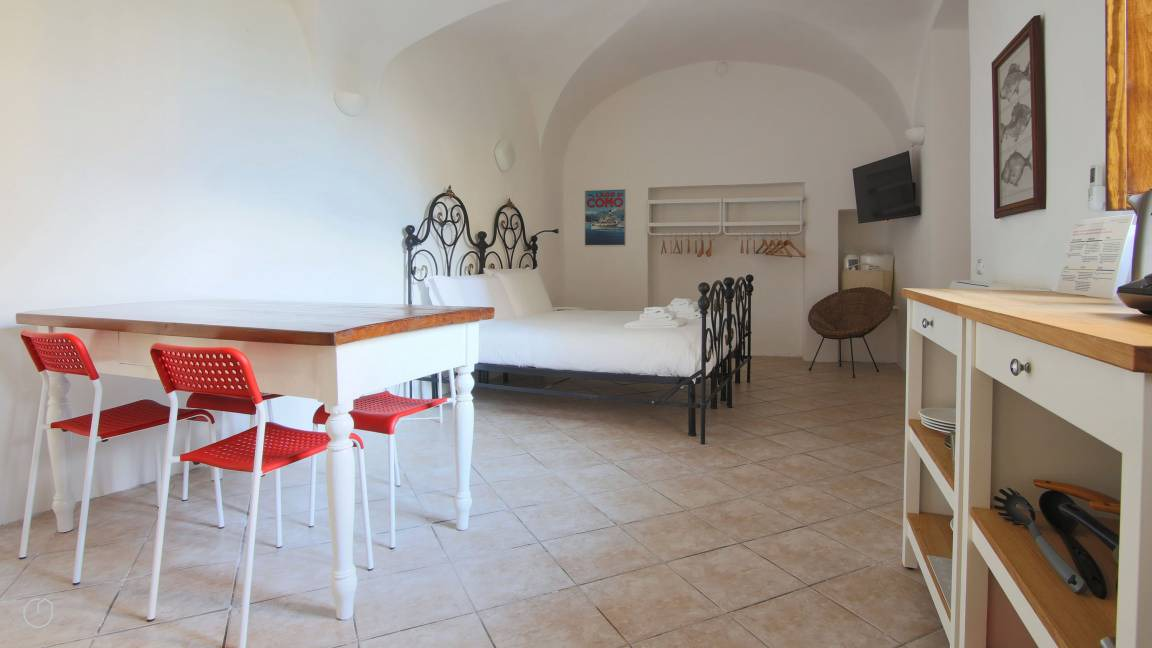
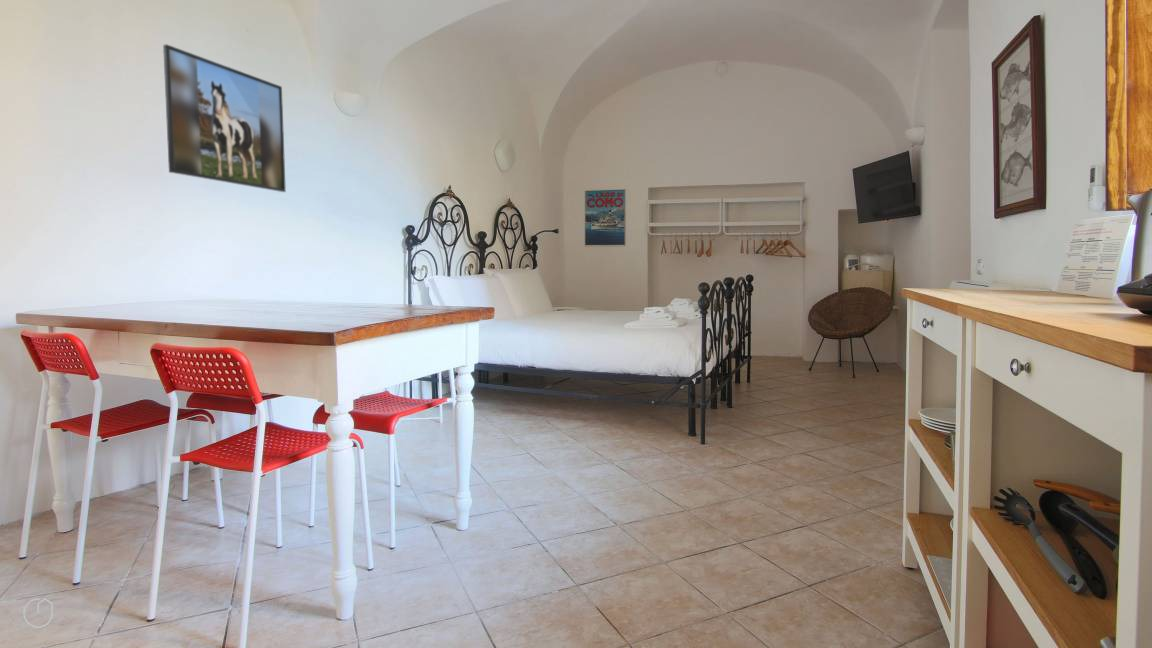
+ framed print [162,43,287,193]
